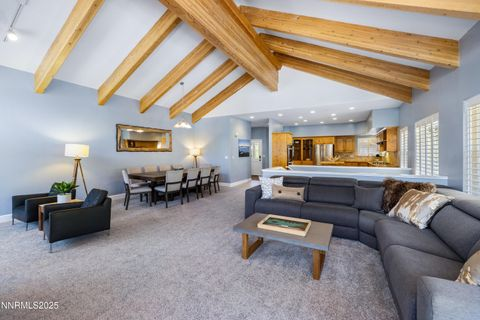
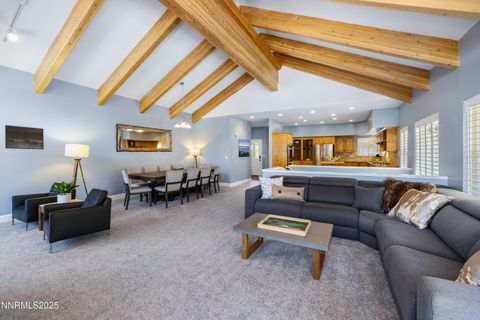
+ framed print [4,124,45,150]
